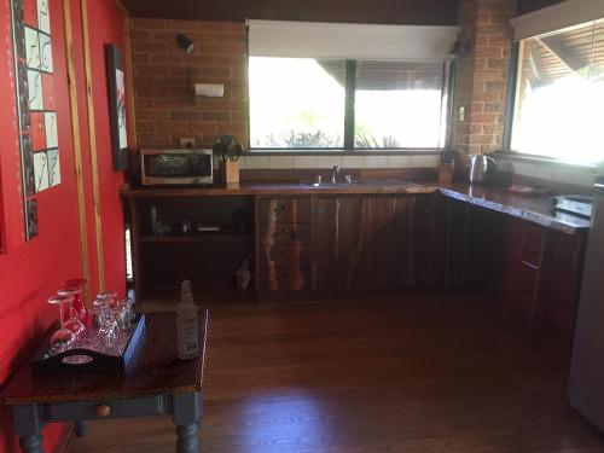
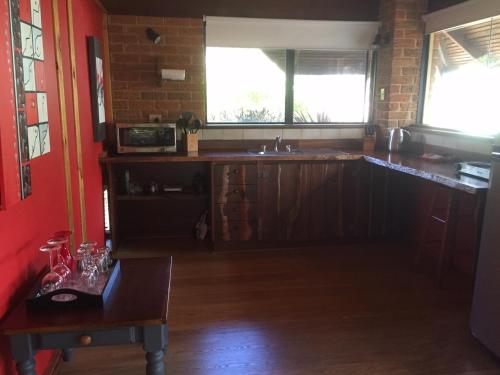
- bottle [174,279,199,361]
